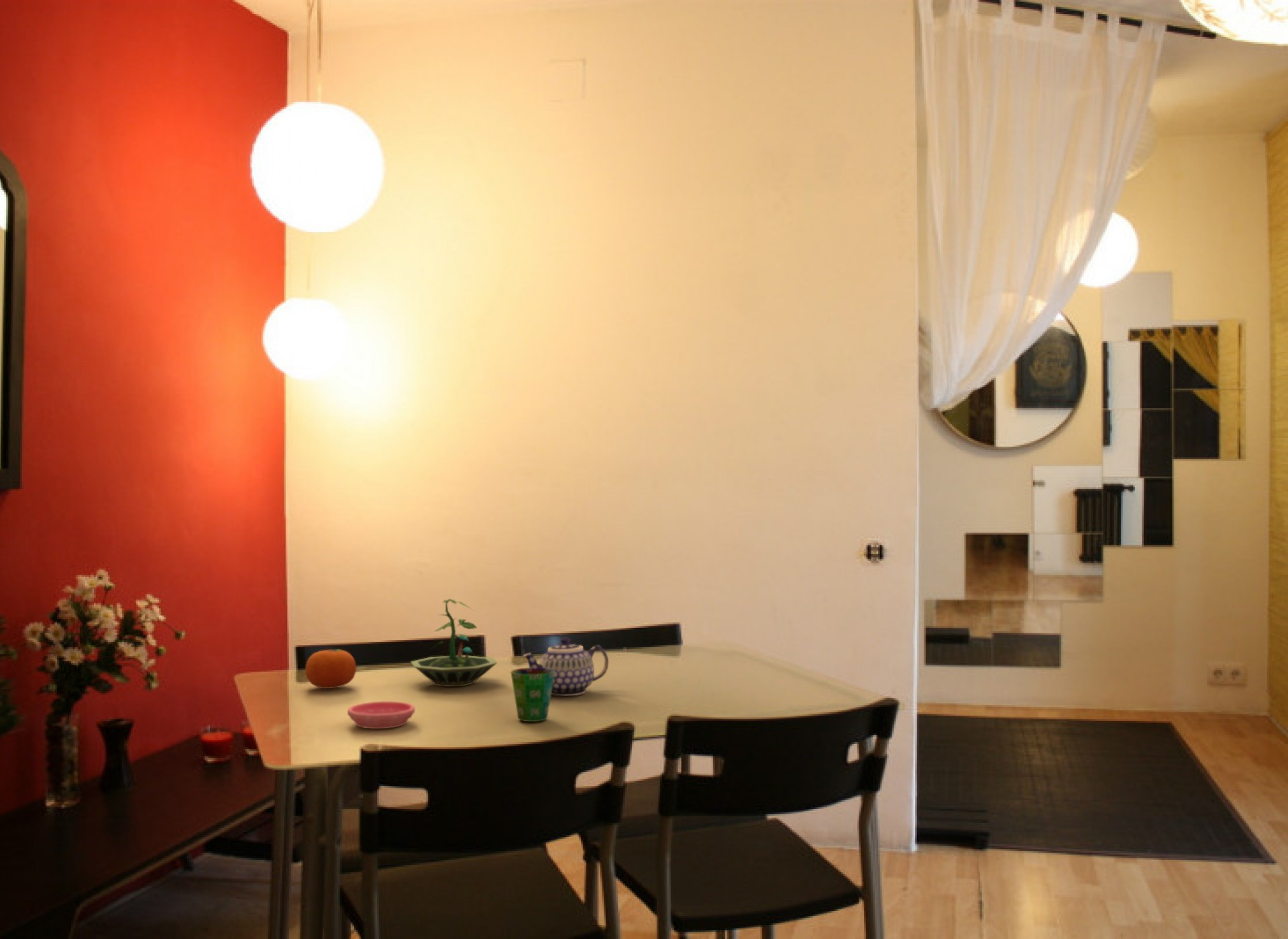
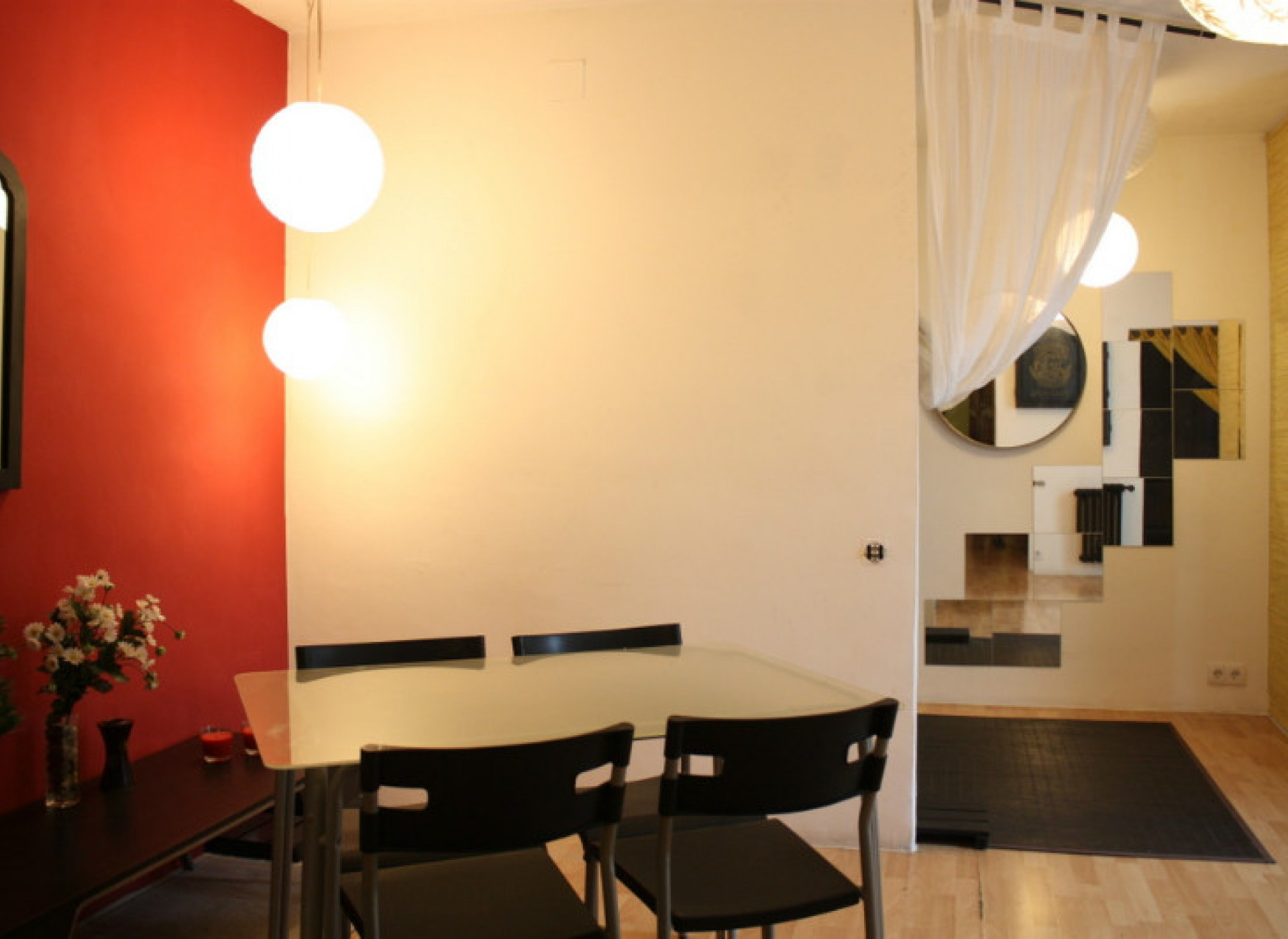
- teapot [521,637,609,696]
- cup [510,667,555,722]
- saucer [347,701,416,729]
- fruit [305,649,357,689]
- terrarium [410,598,498,687]
